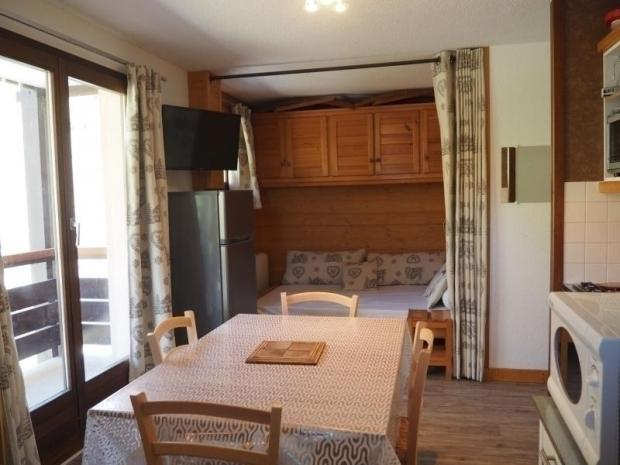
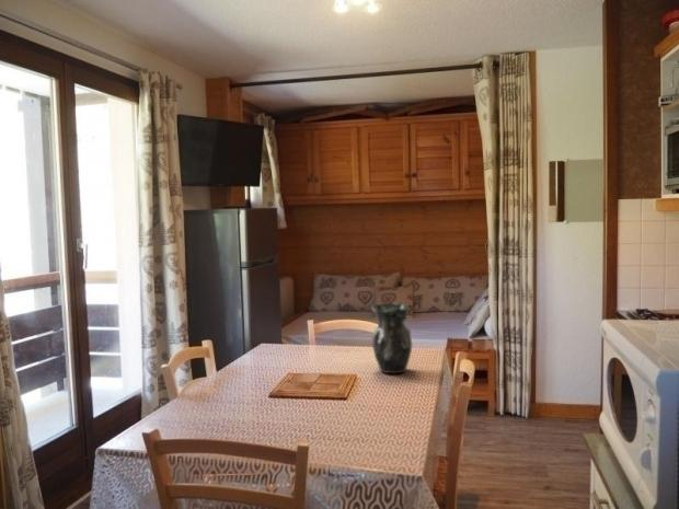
+ vase [370,302,413,374]
